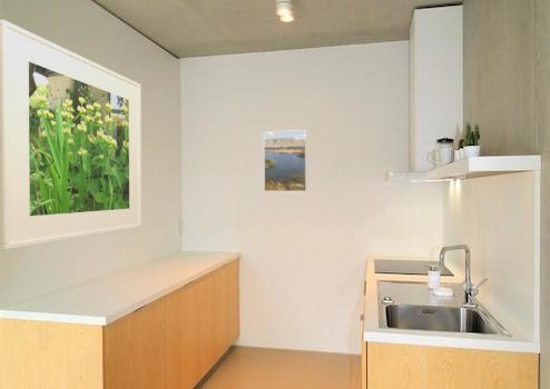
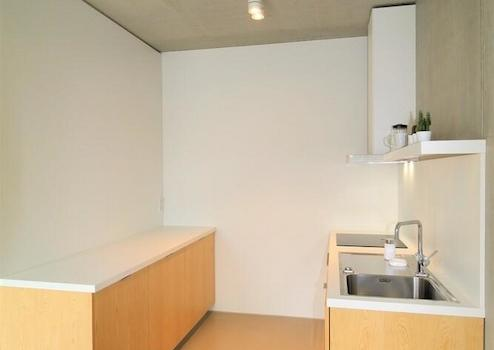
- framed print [263,129,307,192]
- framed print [0,19,143,251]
